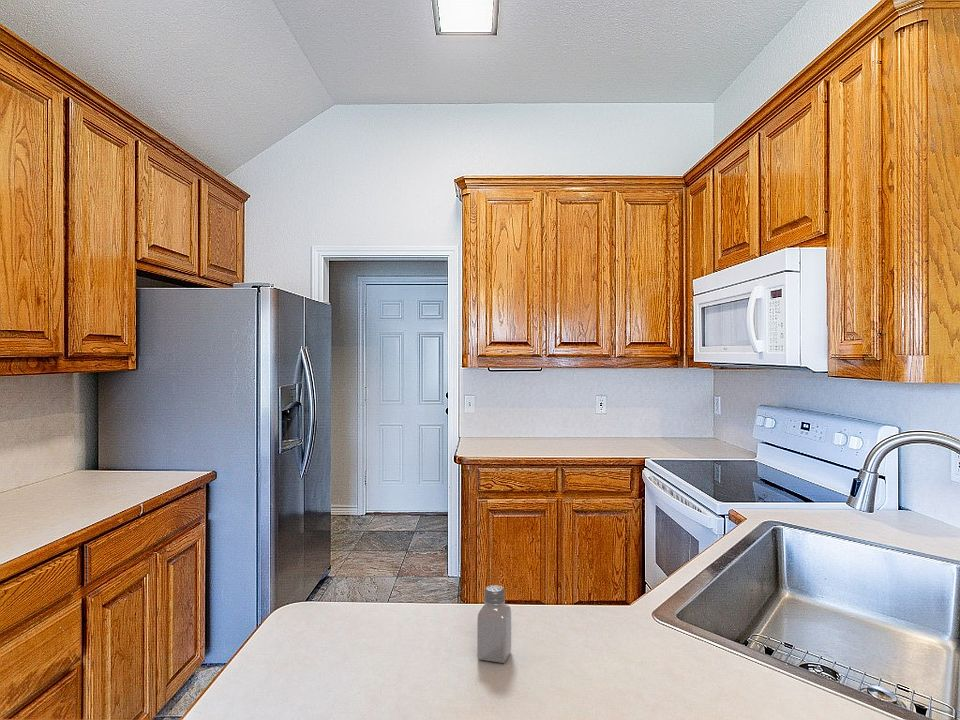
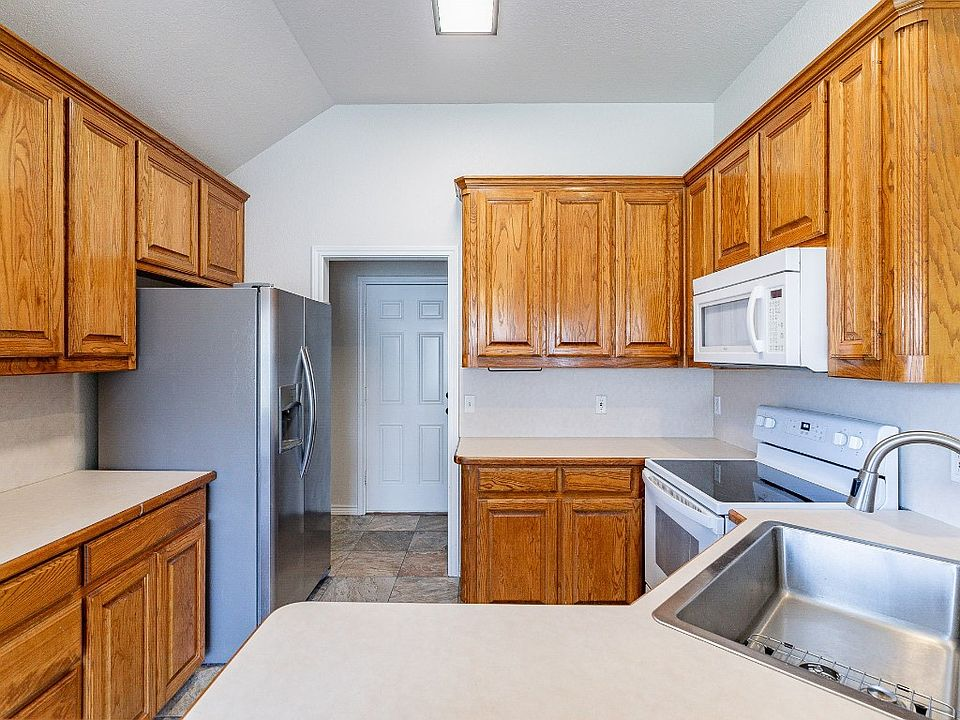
- saltshaker [476,584,512,664]
